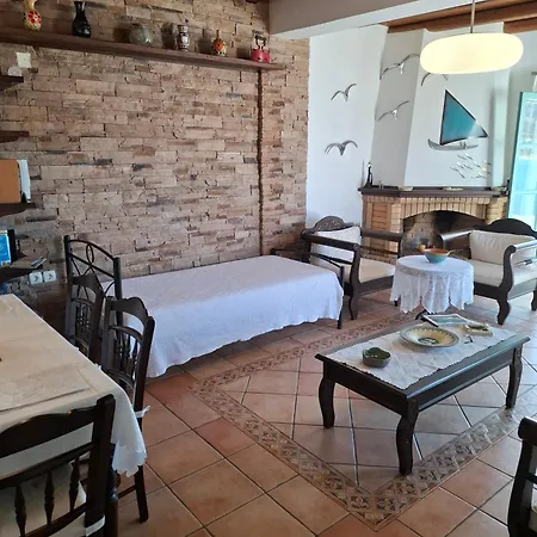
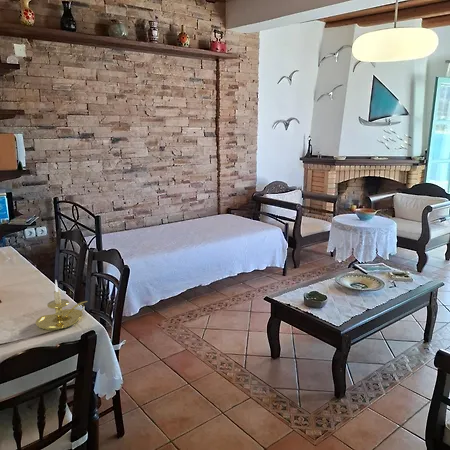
+ candle holder [35,280,88,331]
